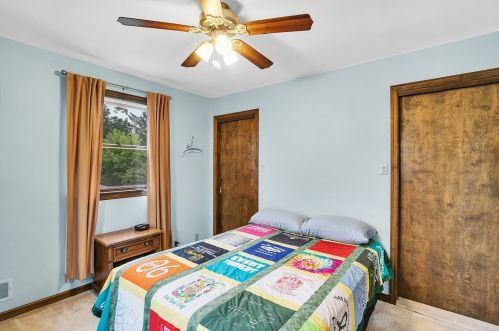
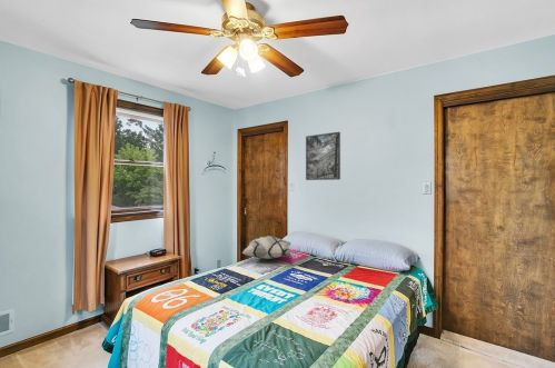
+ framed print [305,131,341,181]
+ decorative pillow [240,235,293,260]
